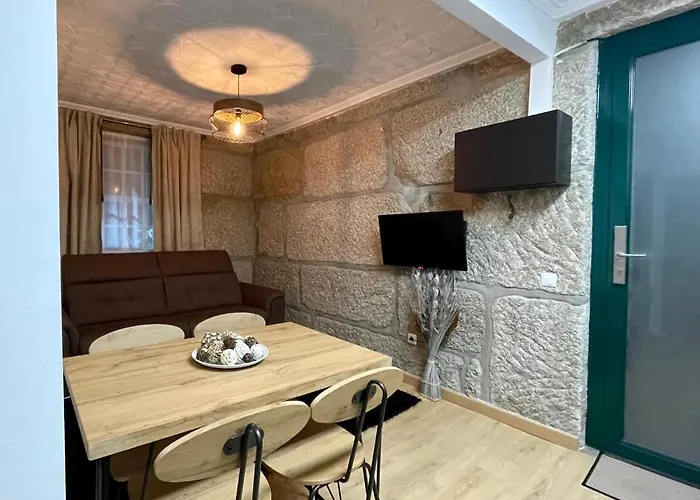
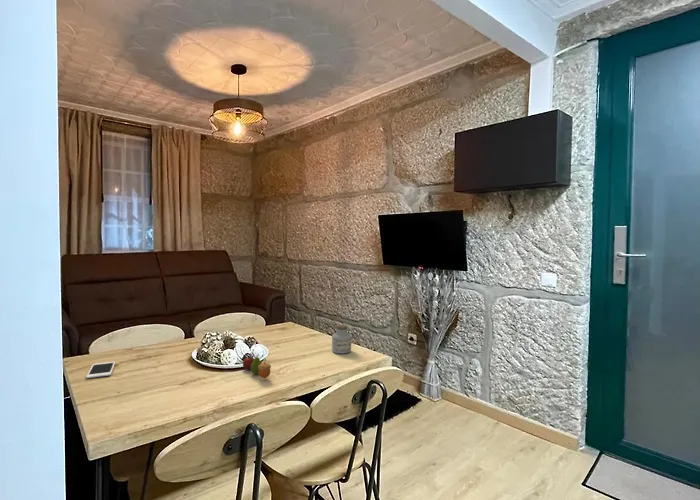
+ cell phone [85,361,116,379]
+ jar [331,324,352,355]
+ fruit [242,353,272,379]
